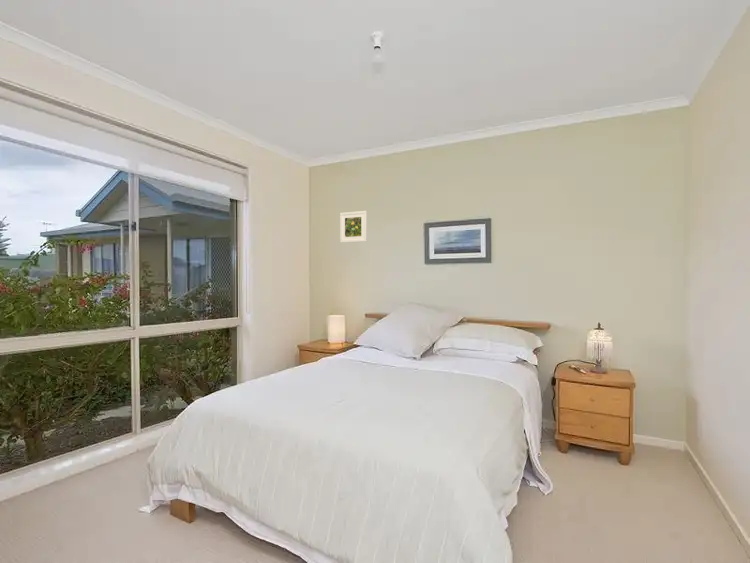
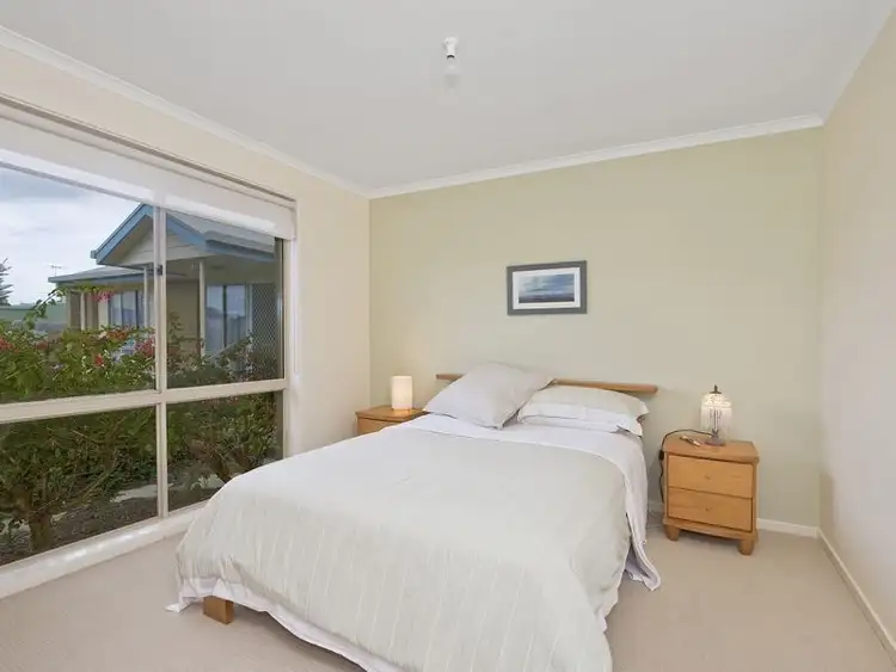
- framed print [339,210,368,244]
